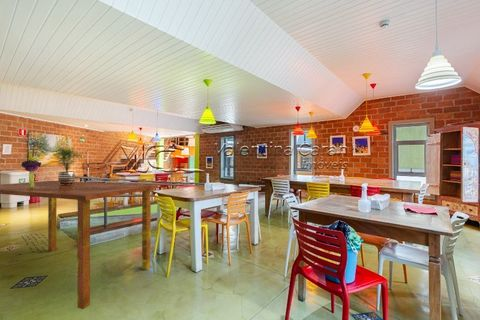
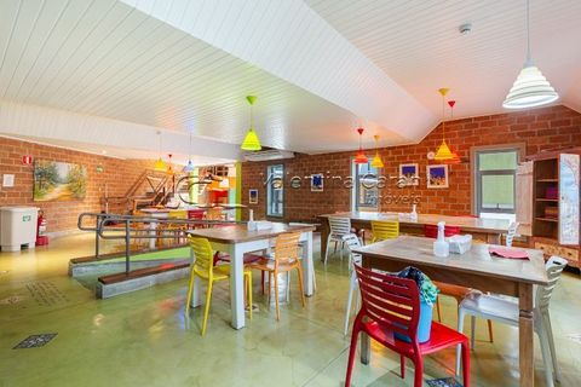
- dining table [0,180,158,310]
- potted plant [51,146,85,185]
- bouquet [20,159,43,189]
